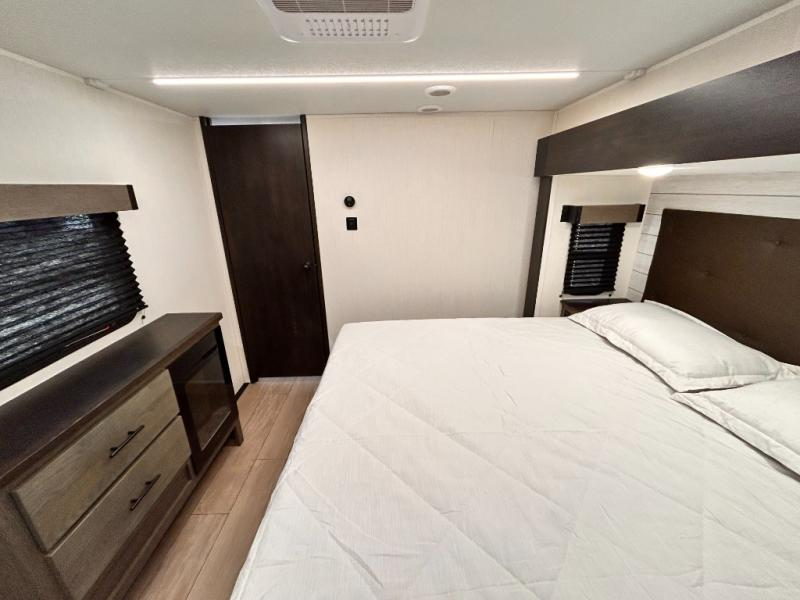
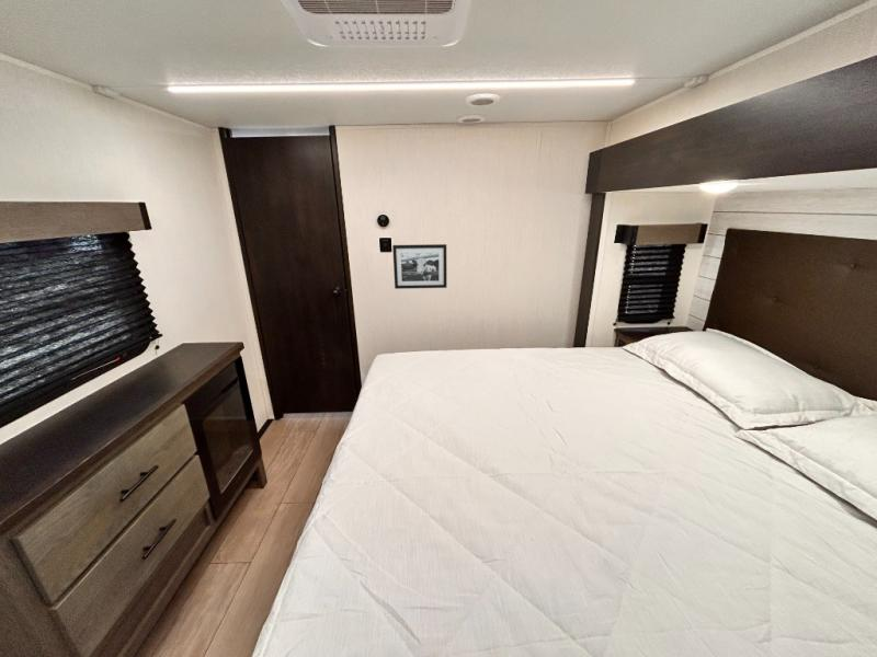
+ picture frame [391,243,448,290]
